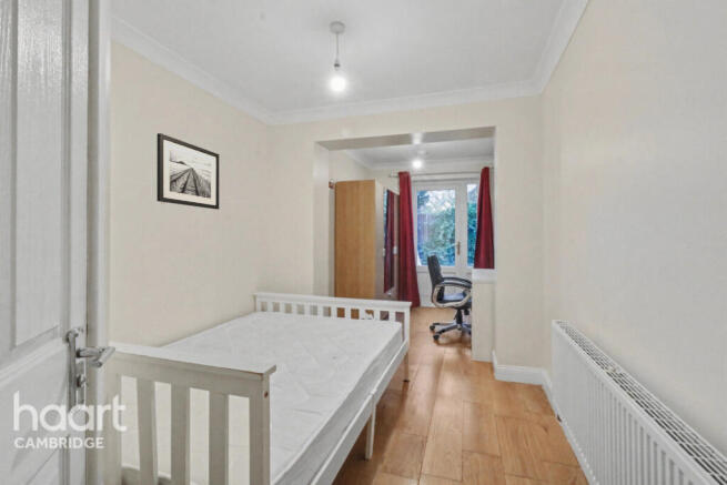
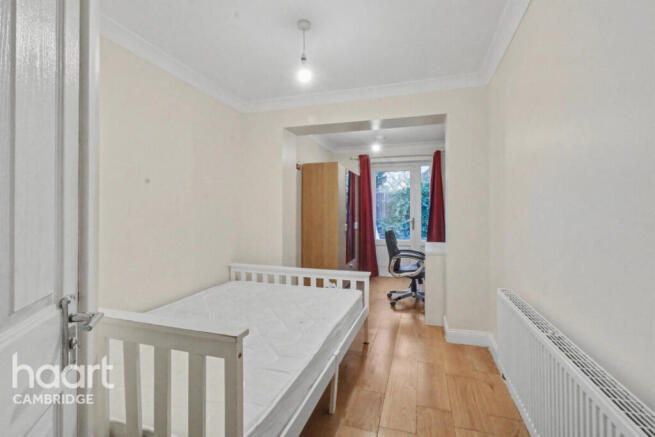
- wall art [155,132,220,211]
